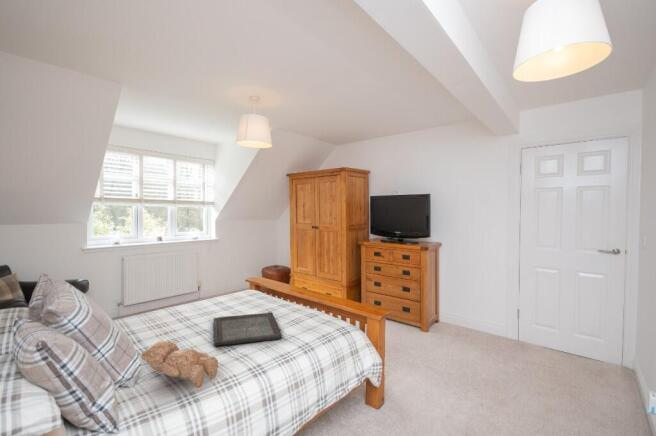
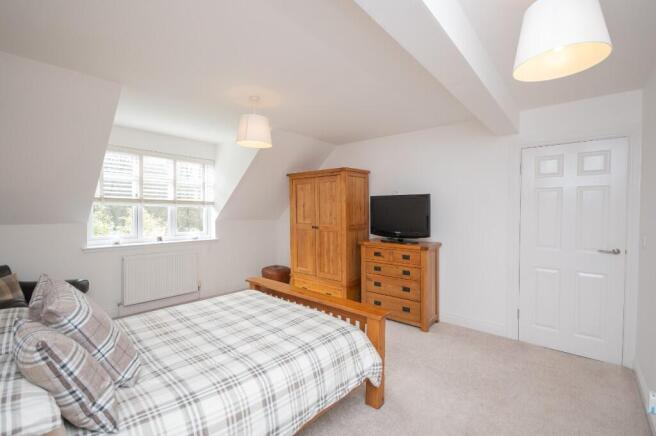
- serving tray [212,311,283,347]
- teddy bear [140,339,219,389]
